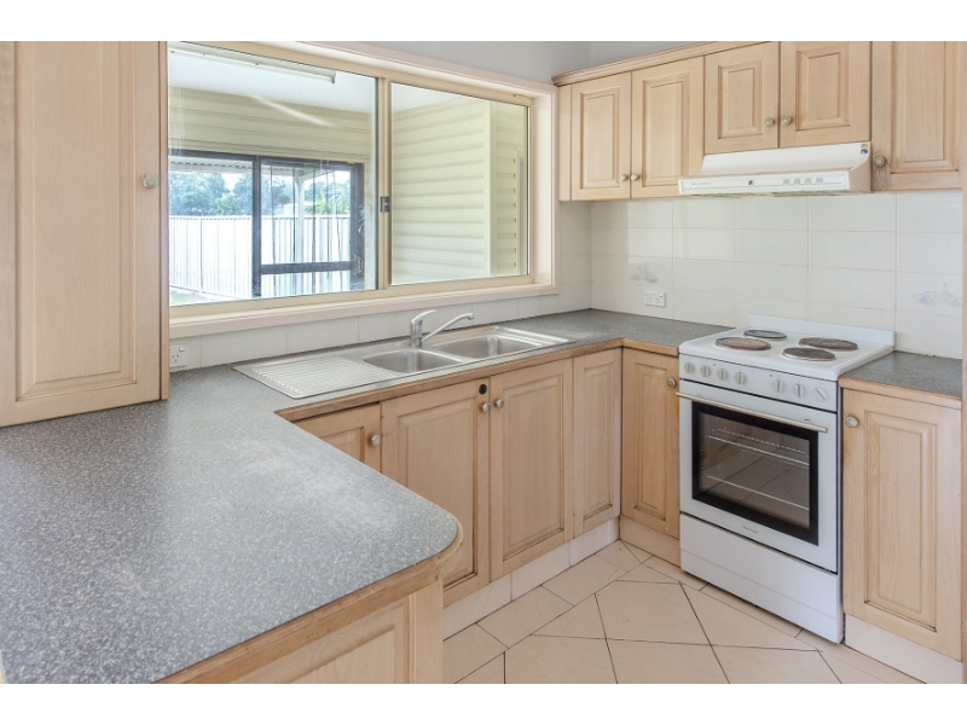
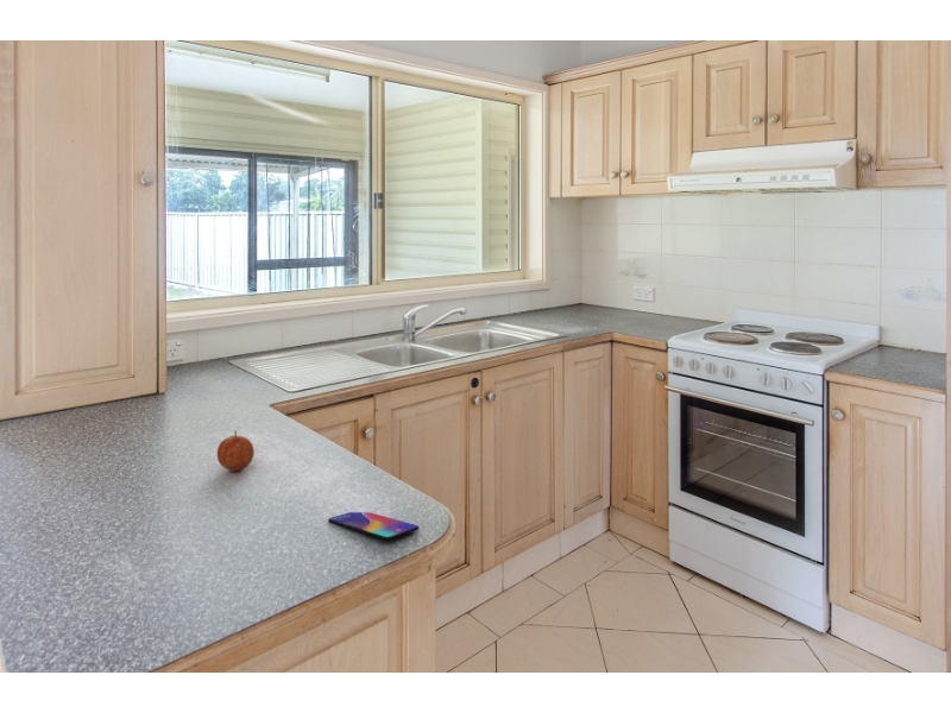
+ smartphone [327,511,420,541]
+ fruit [216,430,256,473]
